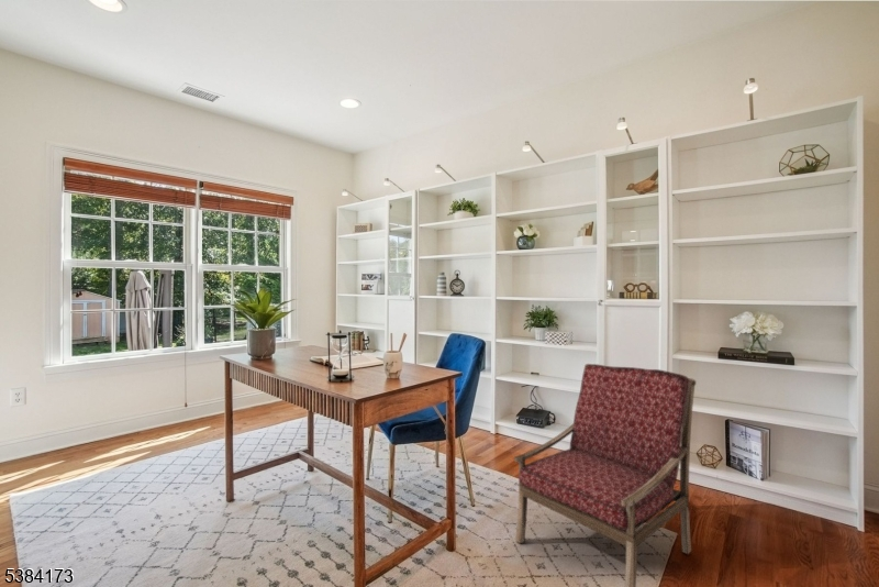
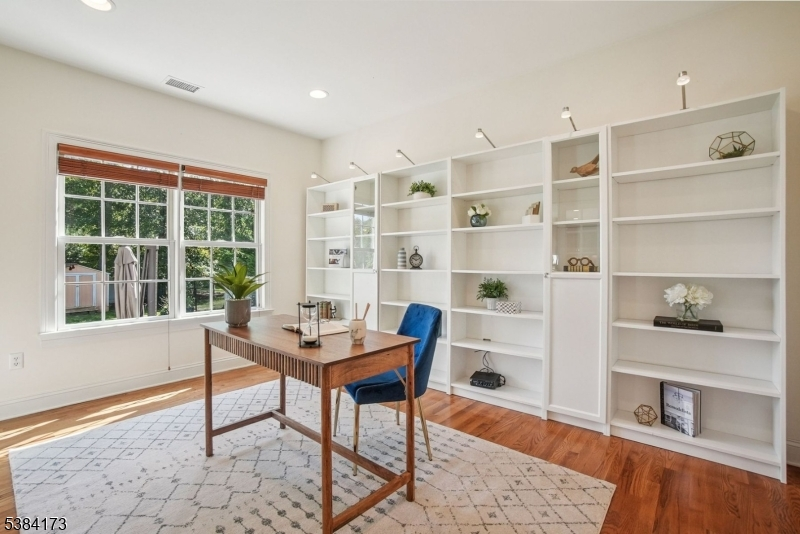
- armchair [513,363,698,587]
